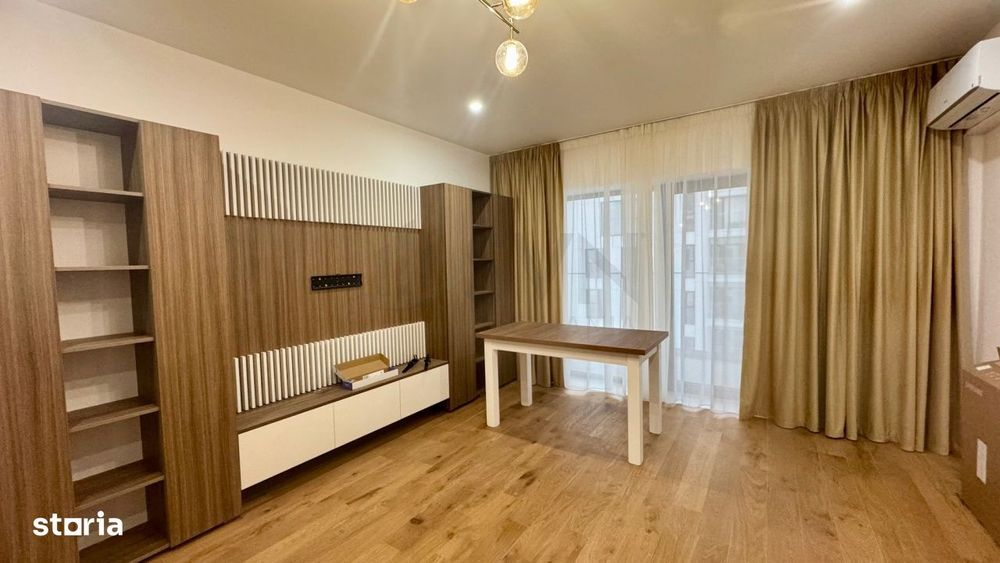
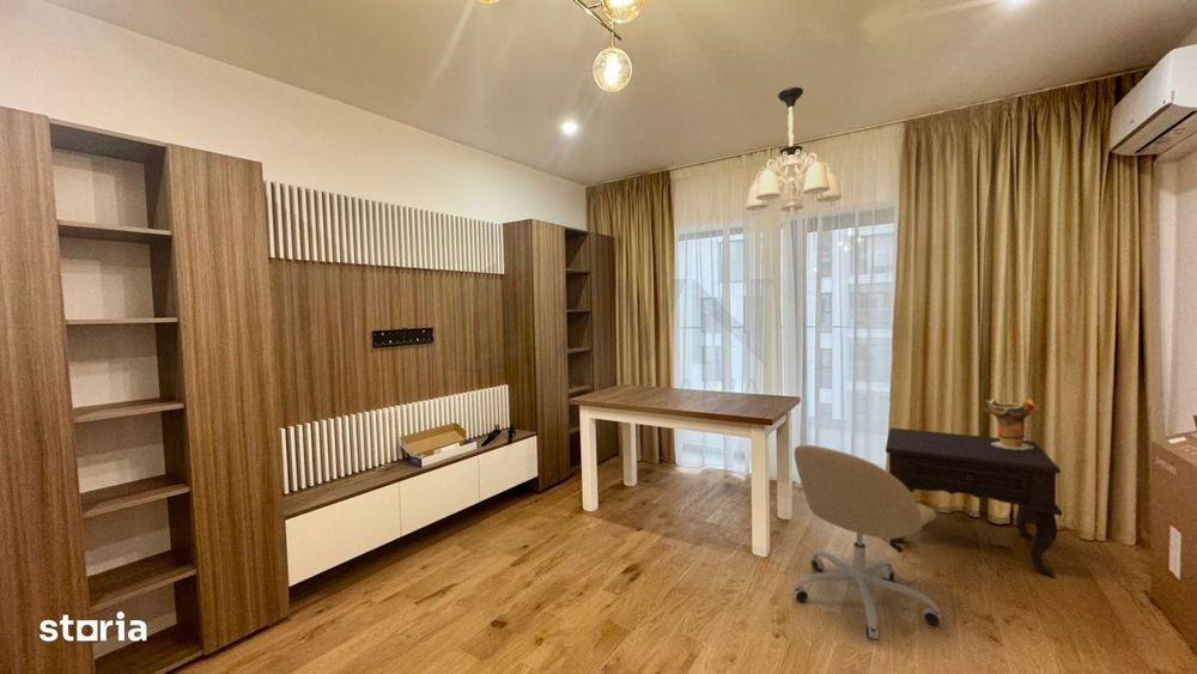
+ decorative vase [983,397,1039,450]
+ chandelier [745,86,843,217]
+ side table [885,426,1063,578]
+ office chair [792,444,942,642]
